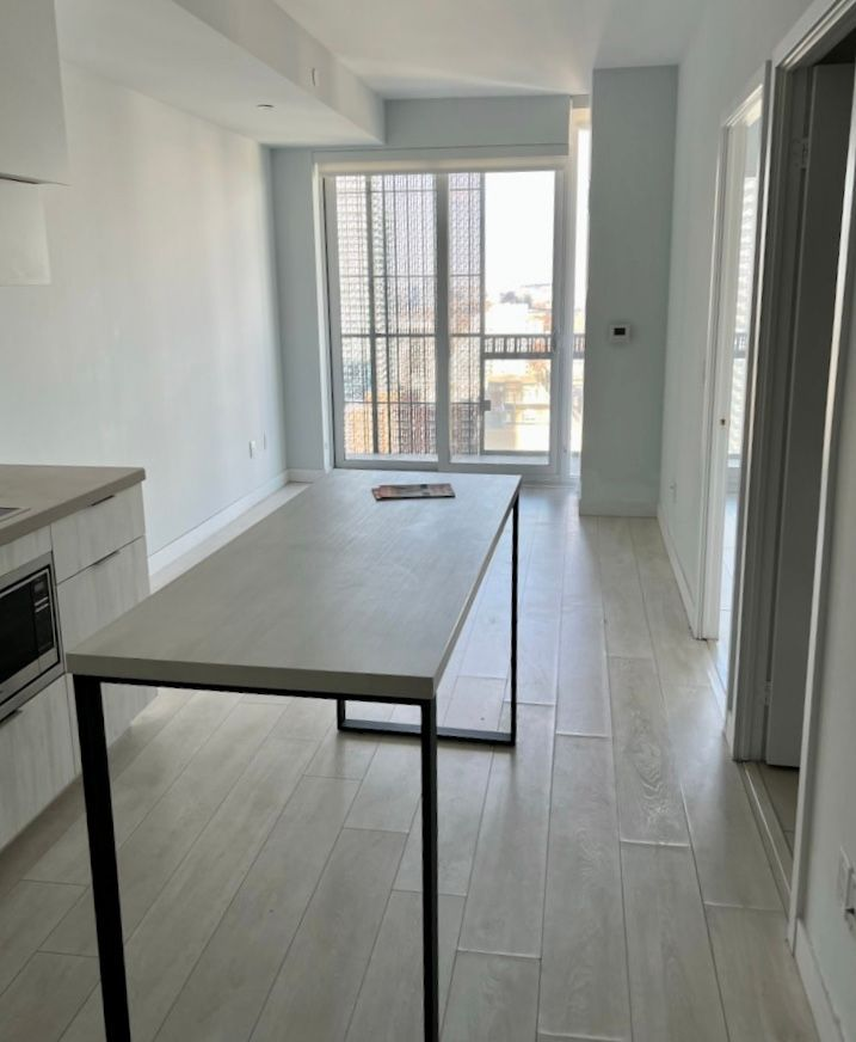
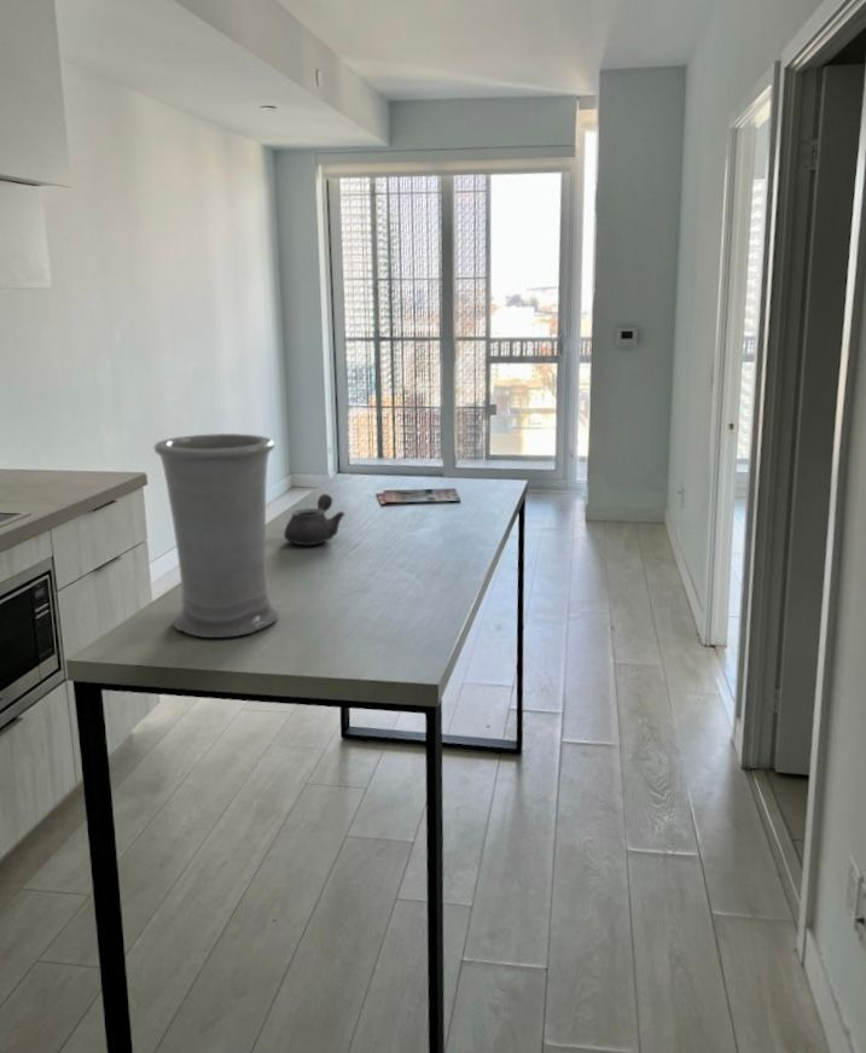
+ vase [153,432,280,639]
+ teapot [284,493,345,546]
